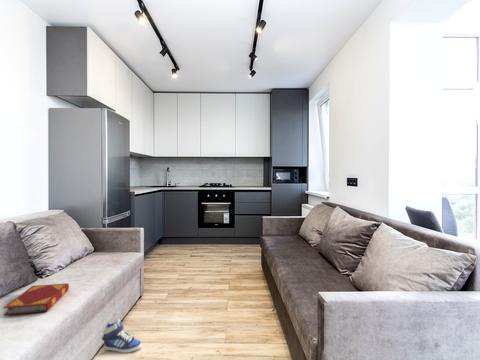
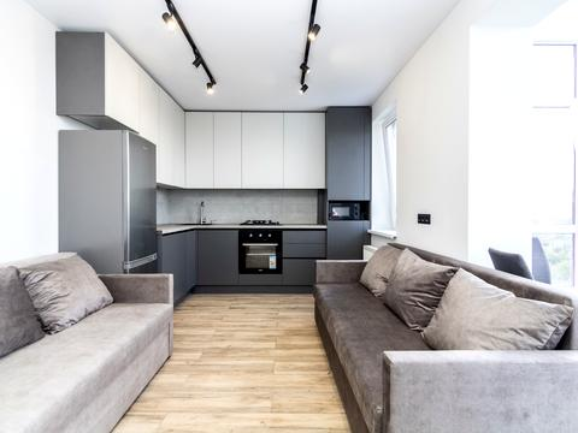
- sneaker [101,318,142,354]
- hardback book [2,282,70,316]
